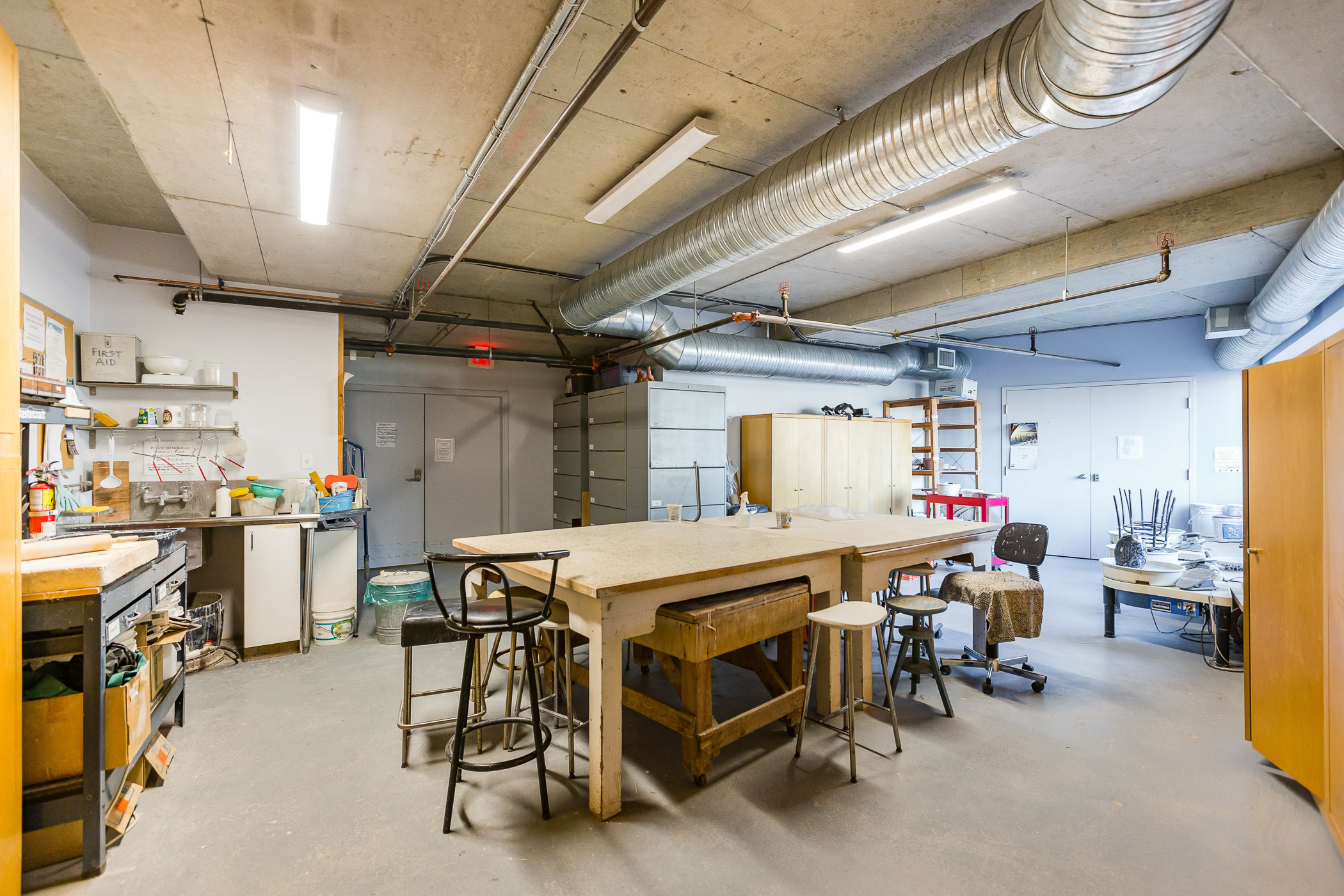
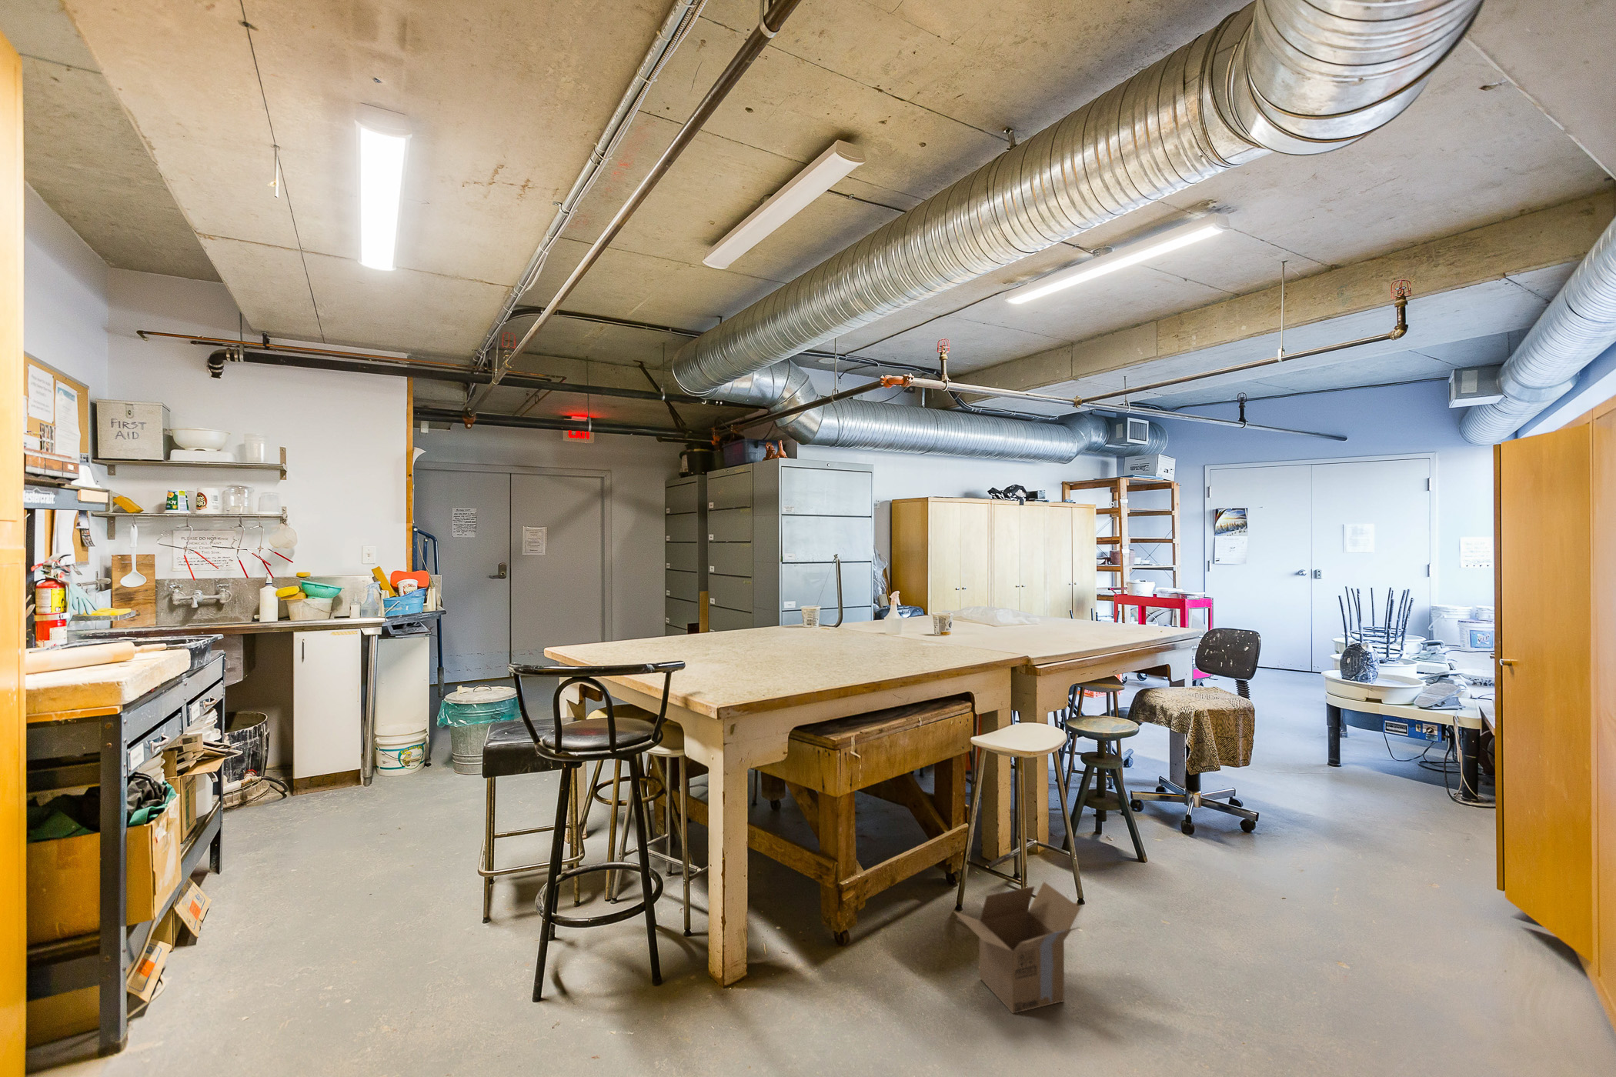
+ cardboard box [952,881,1081,1014]
